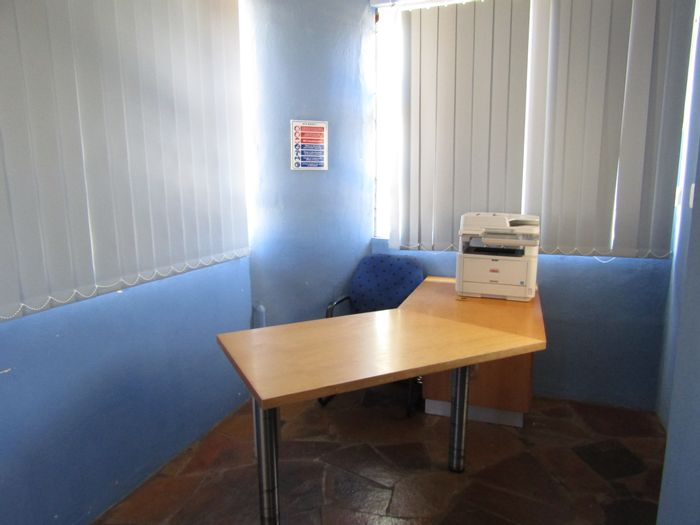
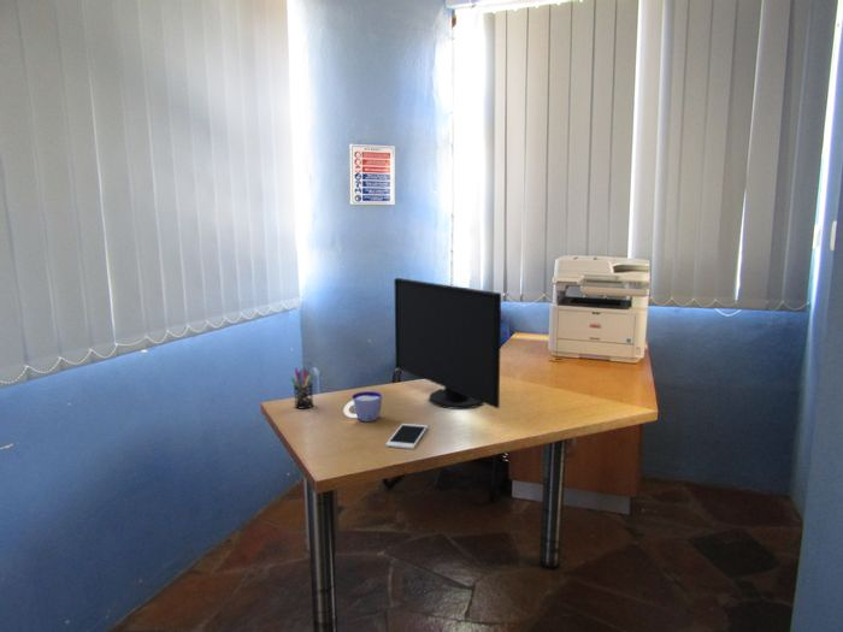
+ computer monitor [393,277,502,410]
+ cell phone [384,423,429,450]
+ cup [343,390,383,424]
+ pen holder [290,367,314,410]
